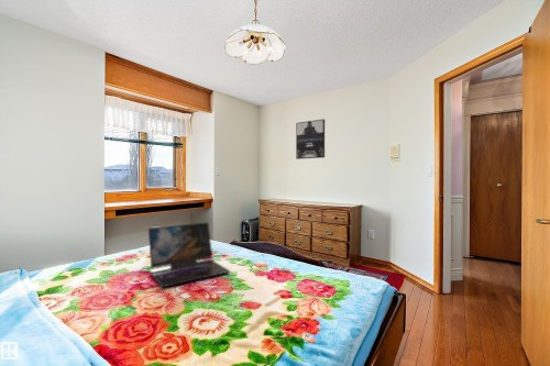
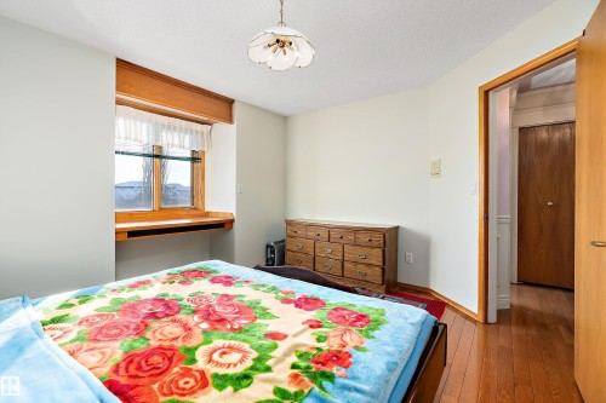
- laptop [147,221,231,289]
- wall art [295,118,326,160]
